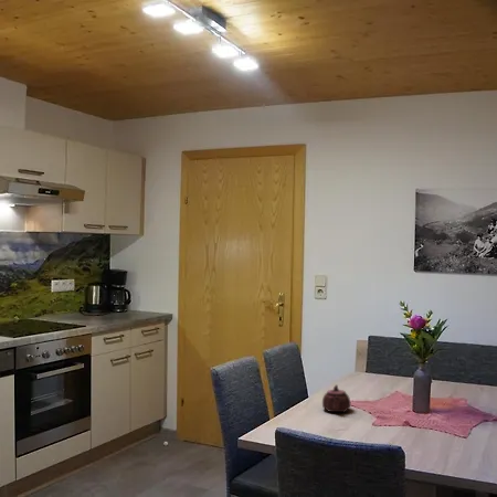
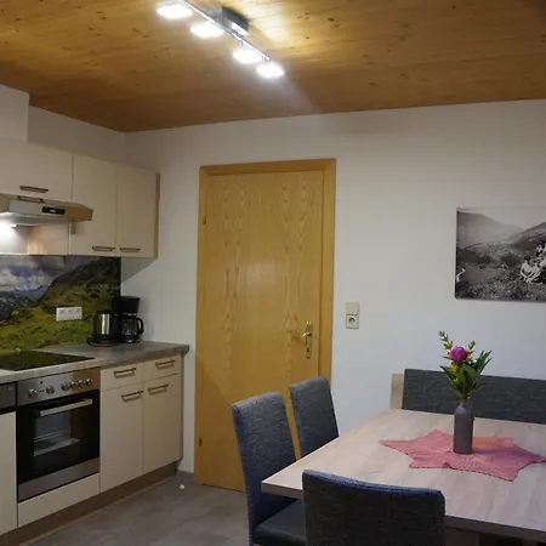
- teapot [321,383,351,413]
